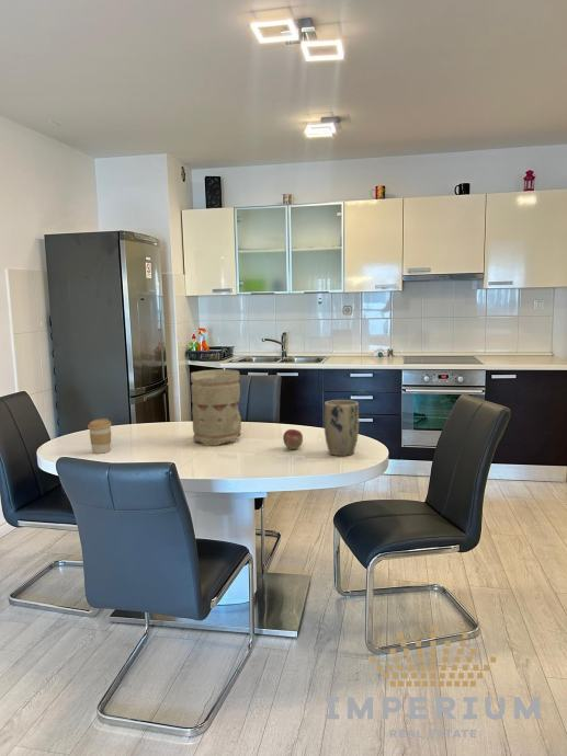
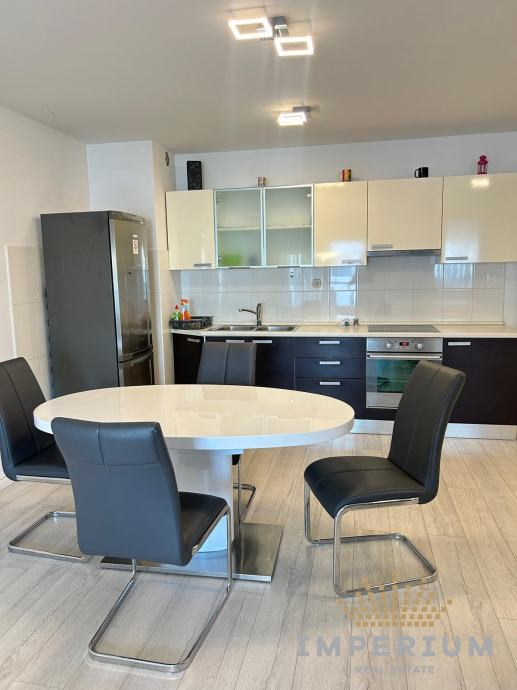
- vase [190,368,242,447]
- coffee cup [87,417,113,455]
- plant pot [322,399,360,457]
- fruit [282,428,304,450]
